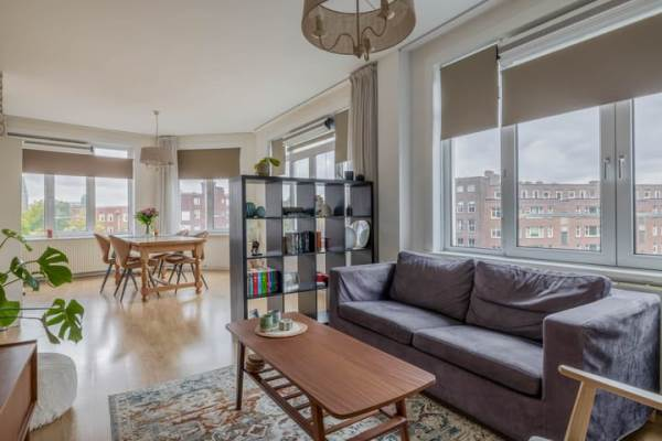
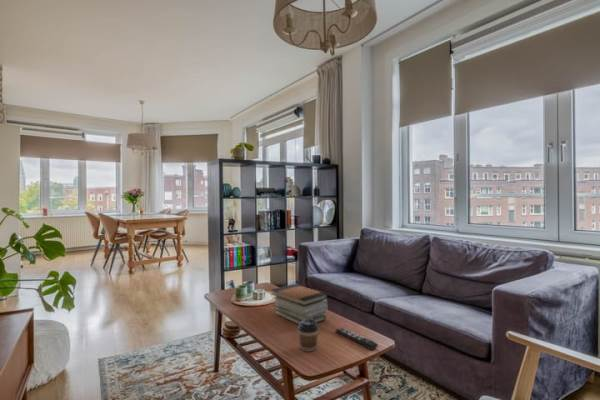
+ book stack [270,283,329,325]
+ coffee cup [297,318,320,353]
+ remote control [334,327,379,350]
